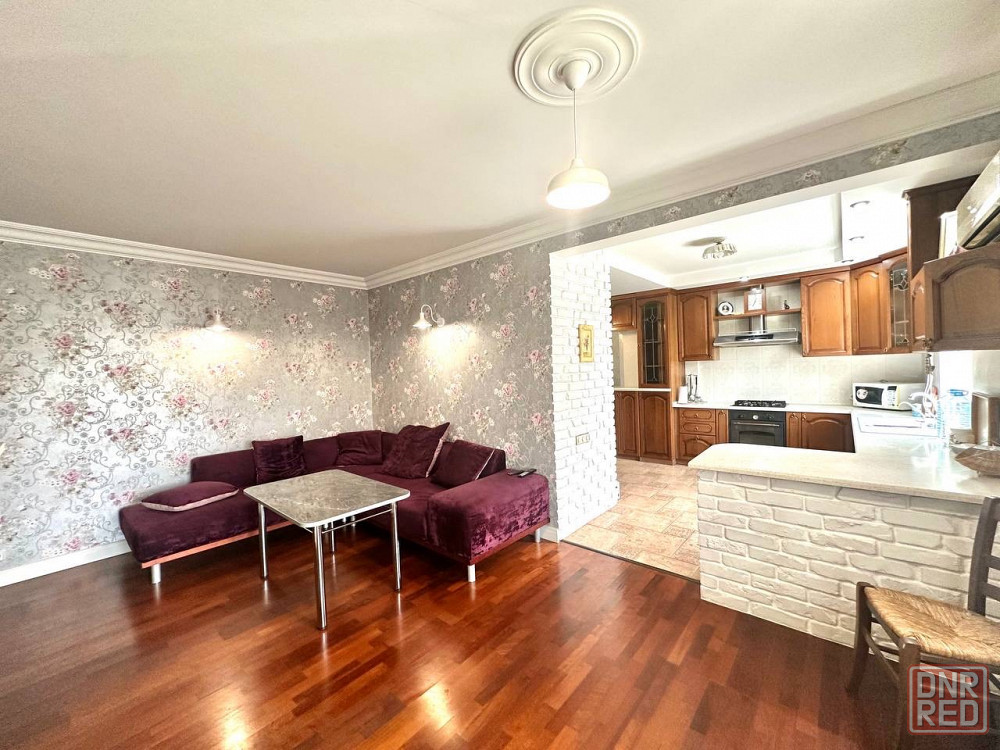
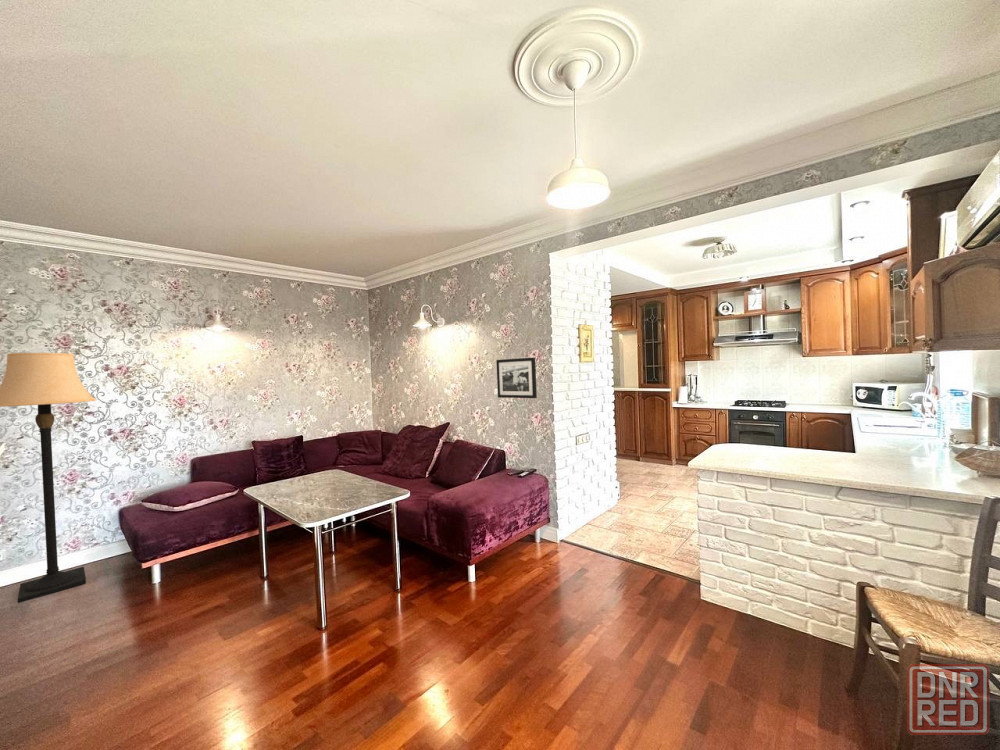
+ picture frame [495,357,538,399]
+ lamp [0,352,98,604]
